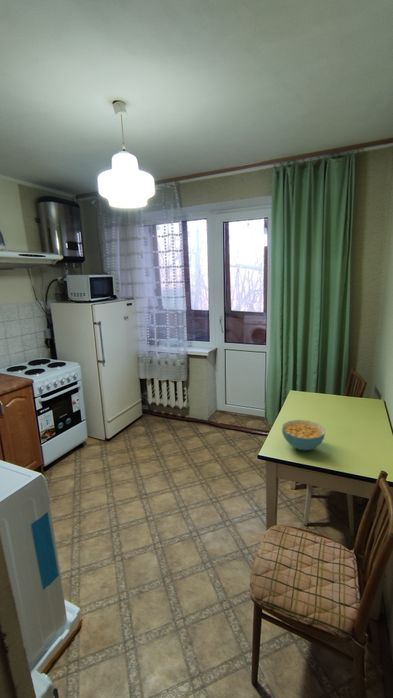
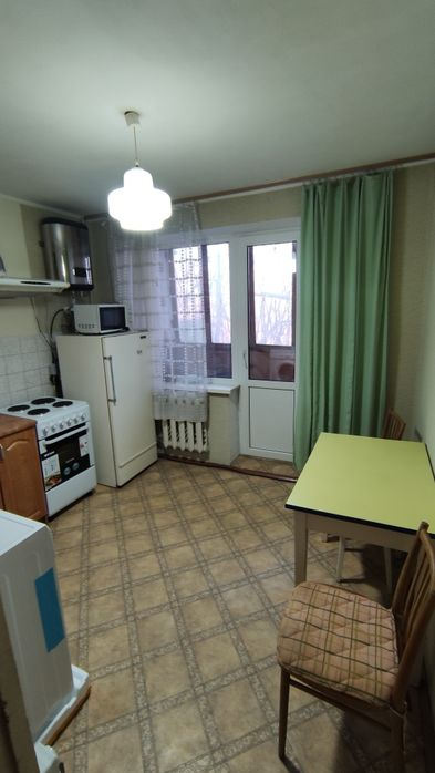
- cereal bowl [281,419,326,451]
